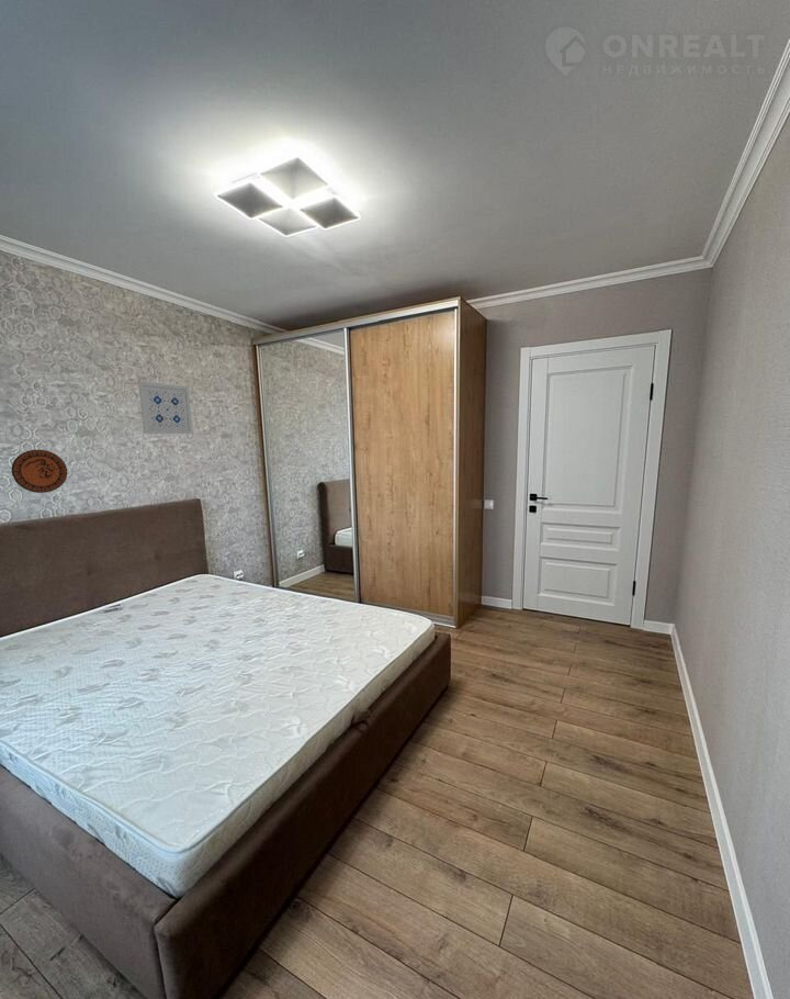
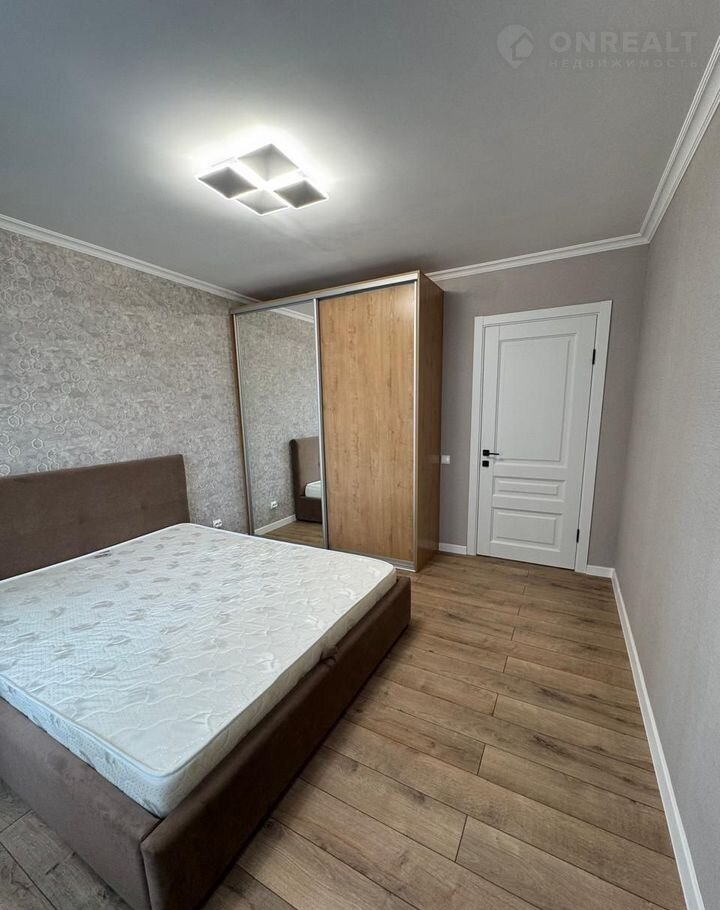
- wall art [137,381,193,435]
- decorative plate [11,449,68,494]
